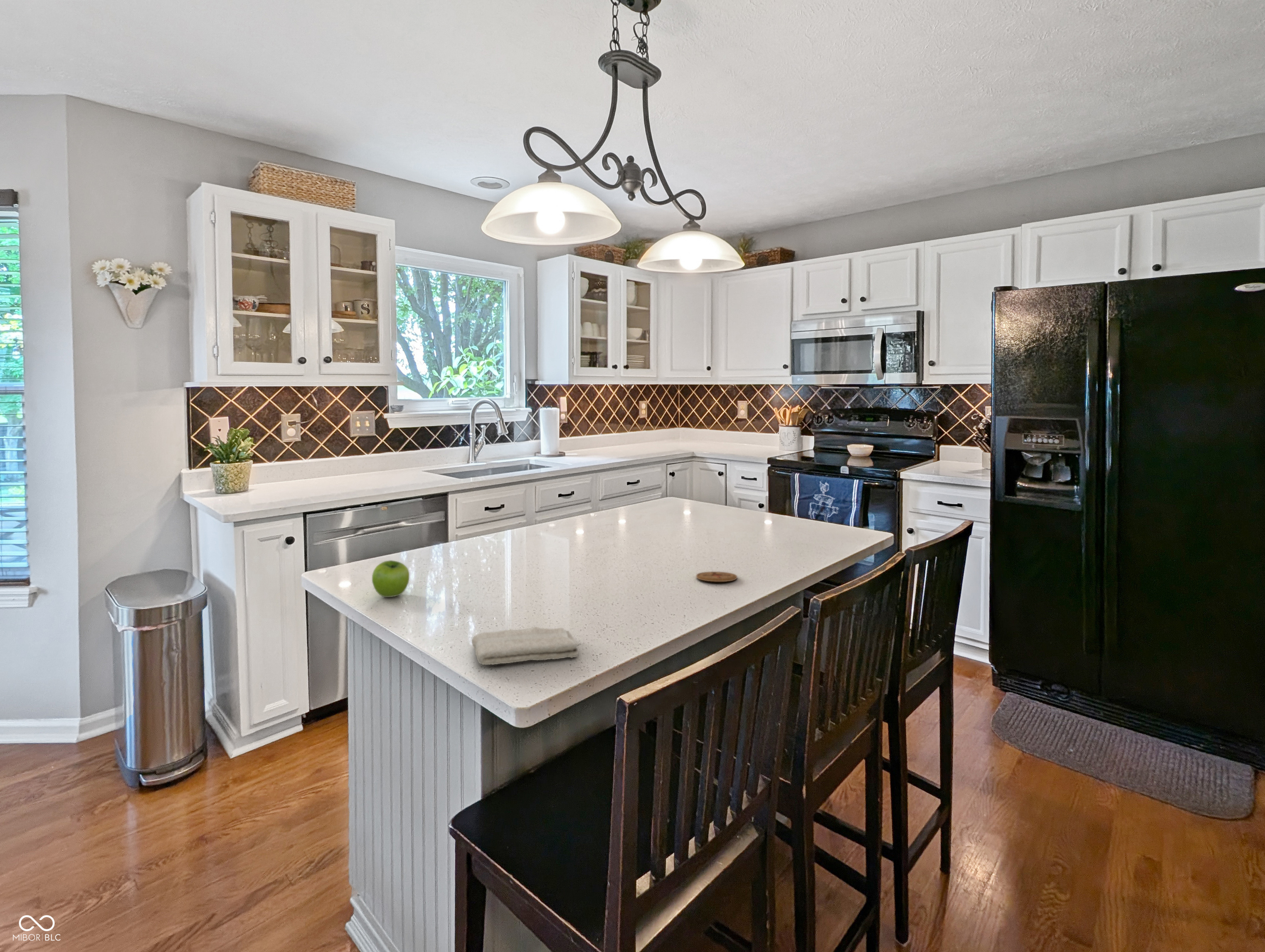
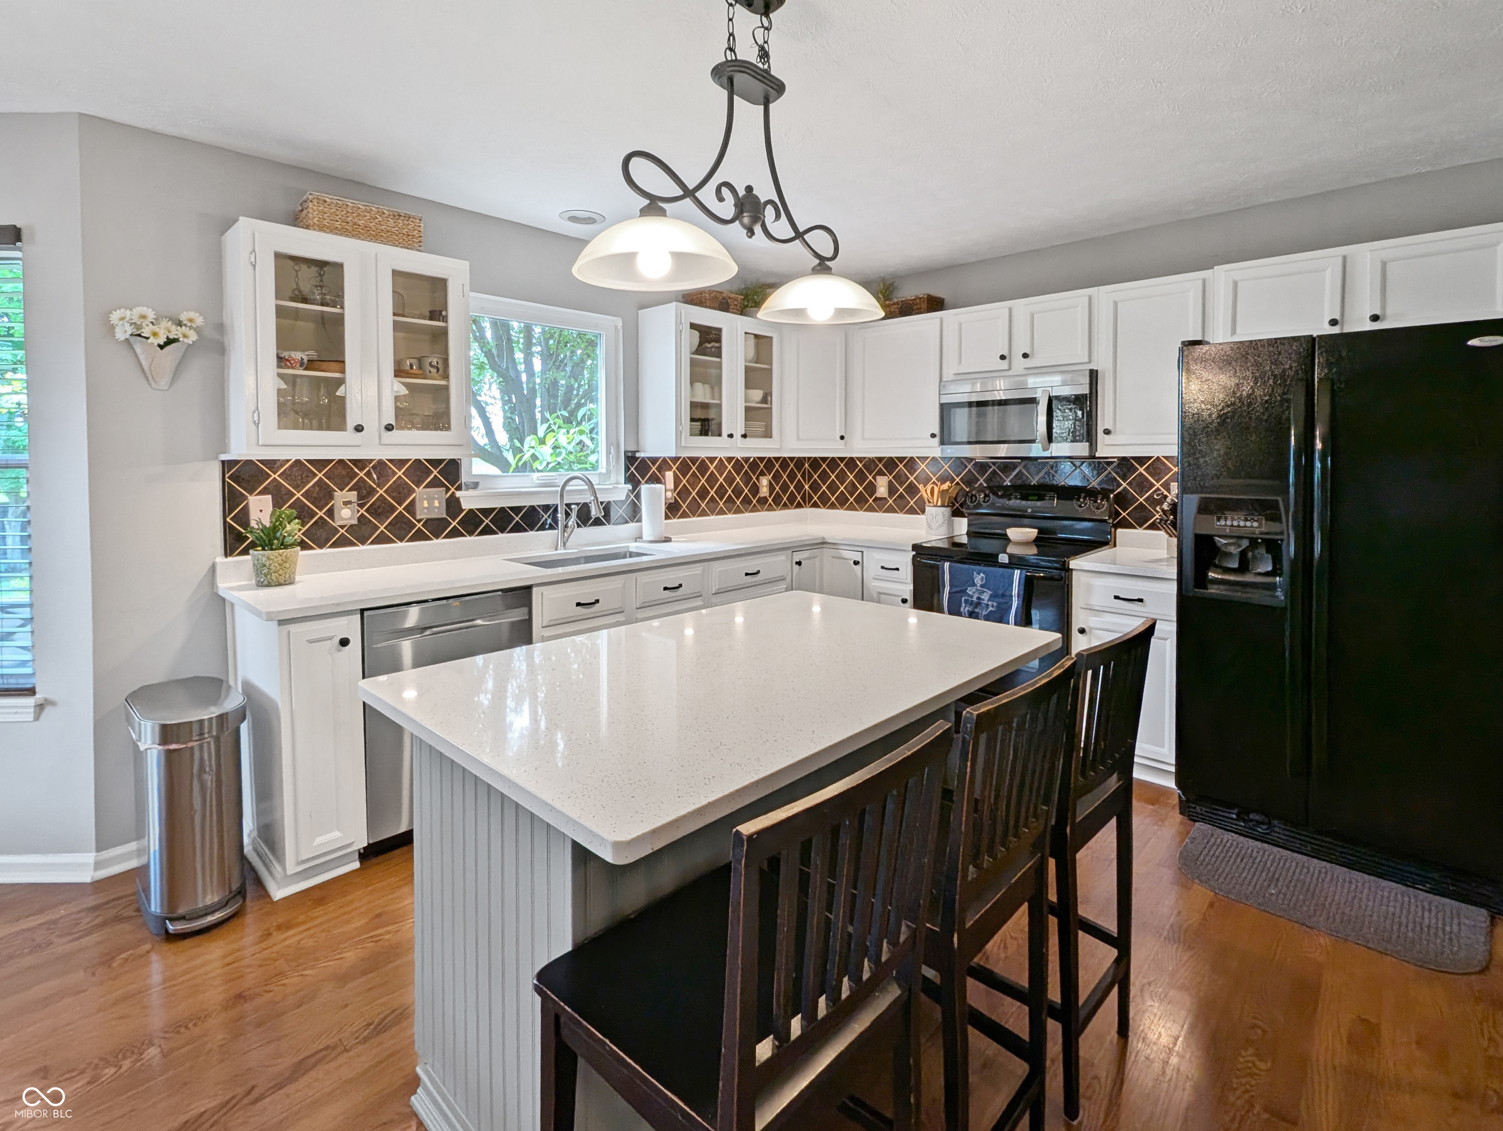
- fruit [372,560,410,597]
- washcloth [471,626,580,665]
- coaster [696,571,738,582]
